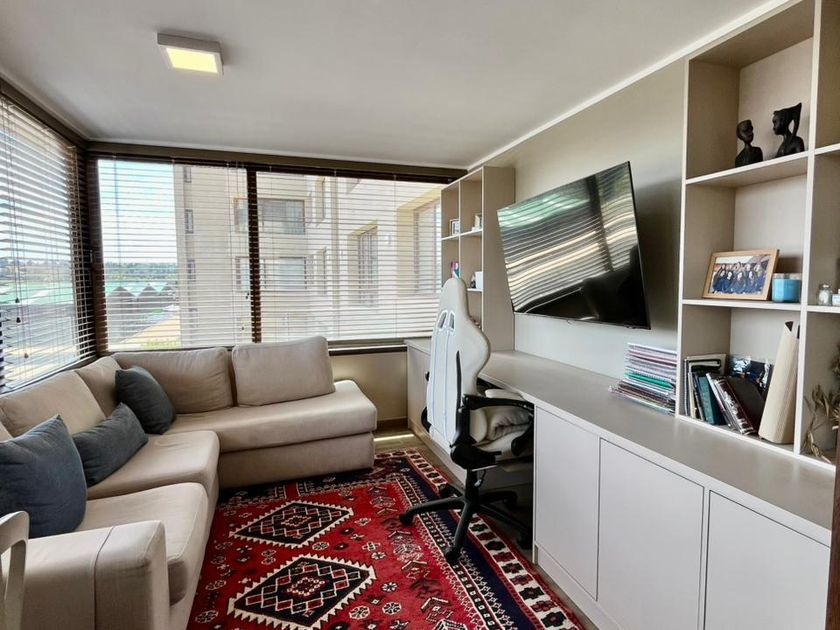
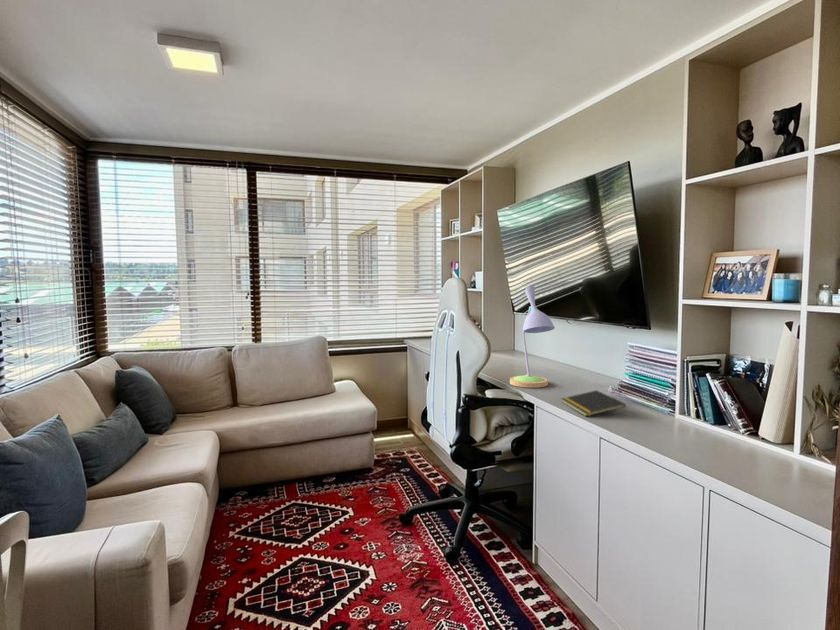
+ desk lamp [509,285,556,389]
+ notepad [560,389,627,417]
